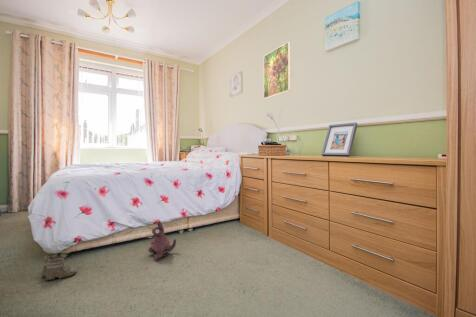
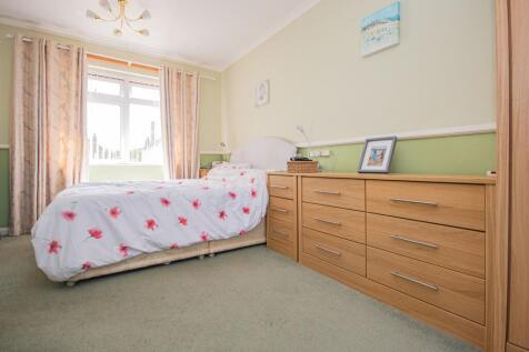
- plush toy [147,220,177,261]
- boots [41,252,77,281]
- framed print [263,41,292,100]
